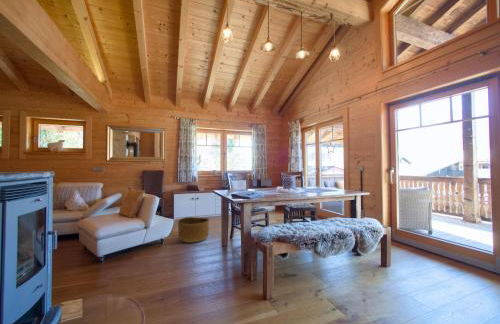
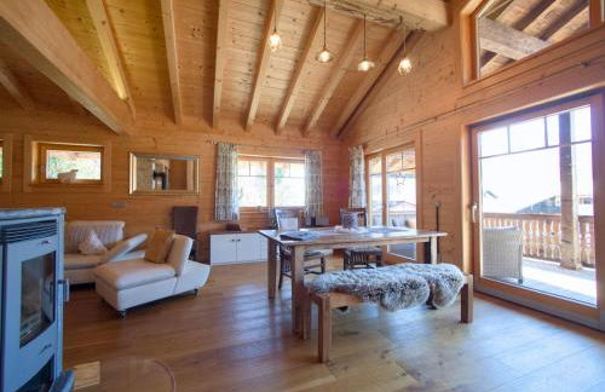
- basket [177,216,210,244]
